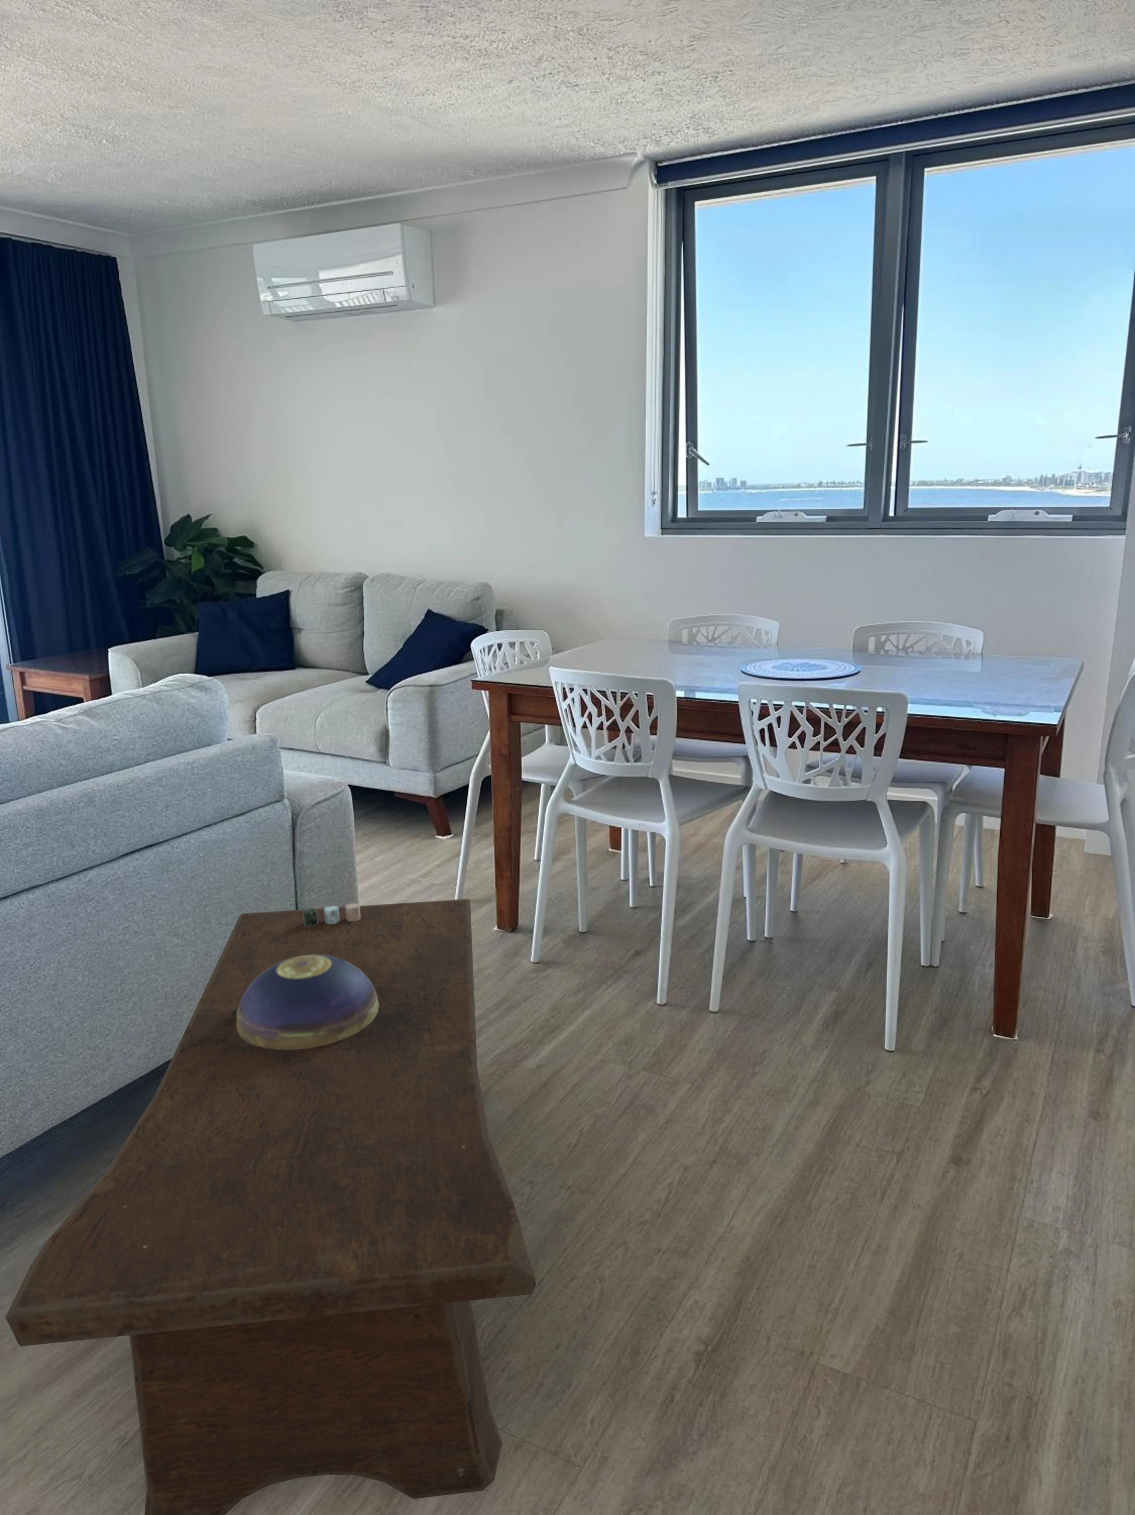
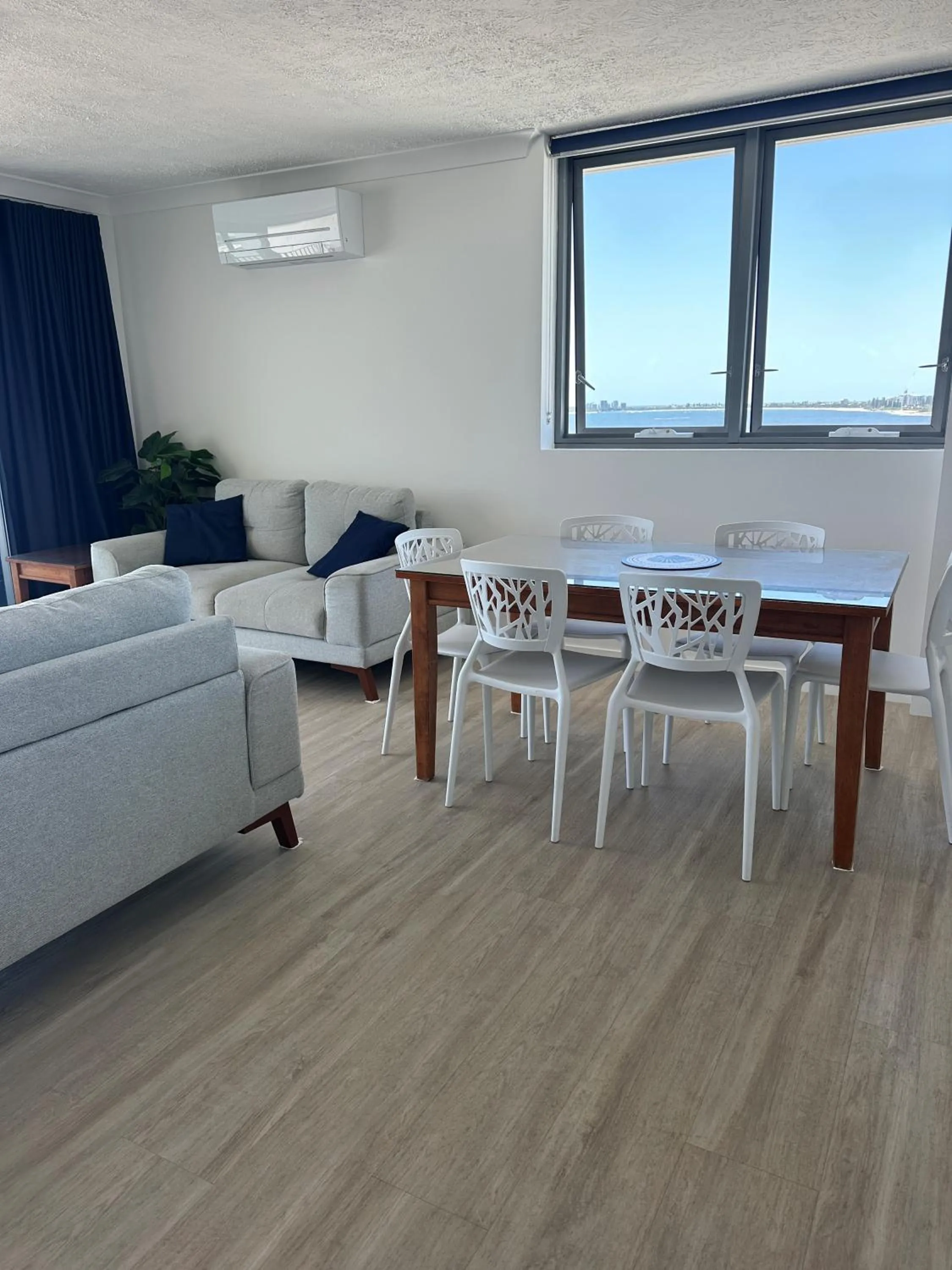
- candle [303,903,360,927]
- coffee table [5,899,537,1515]
- decorative bowl [236,956,379,1050]
